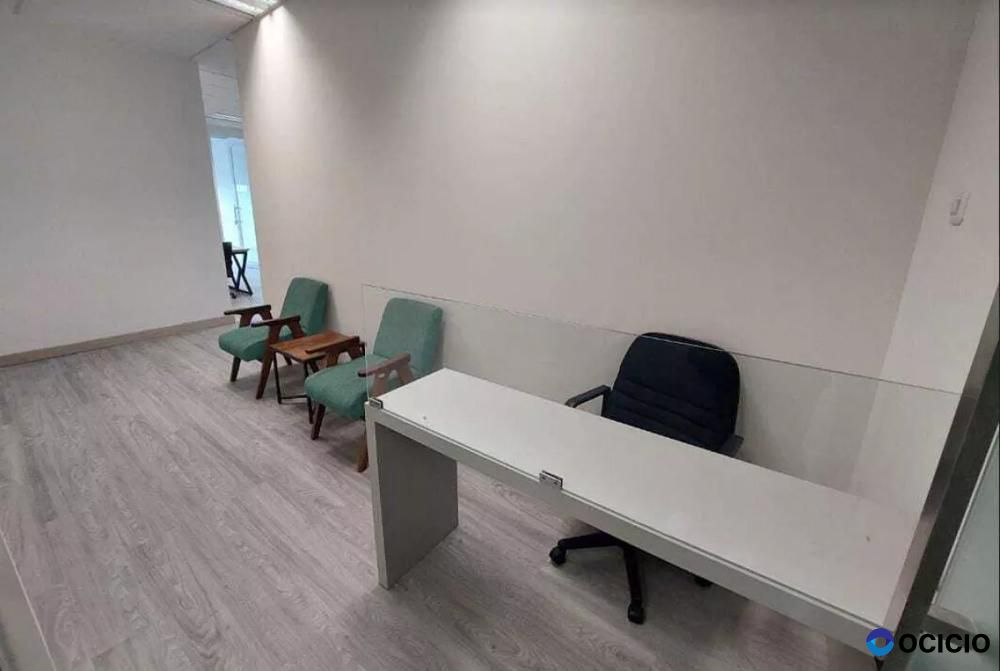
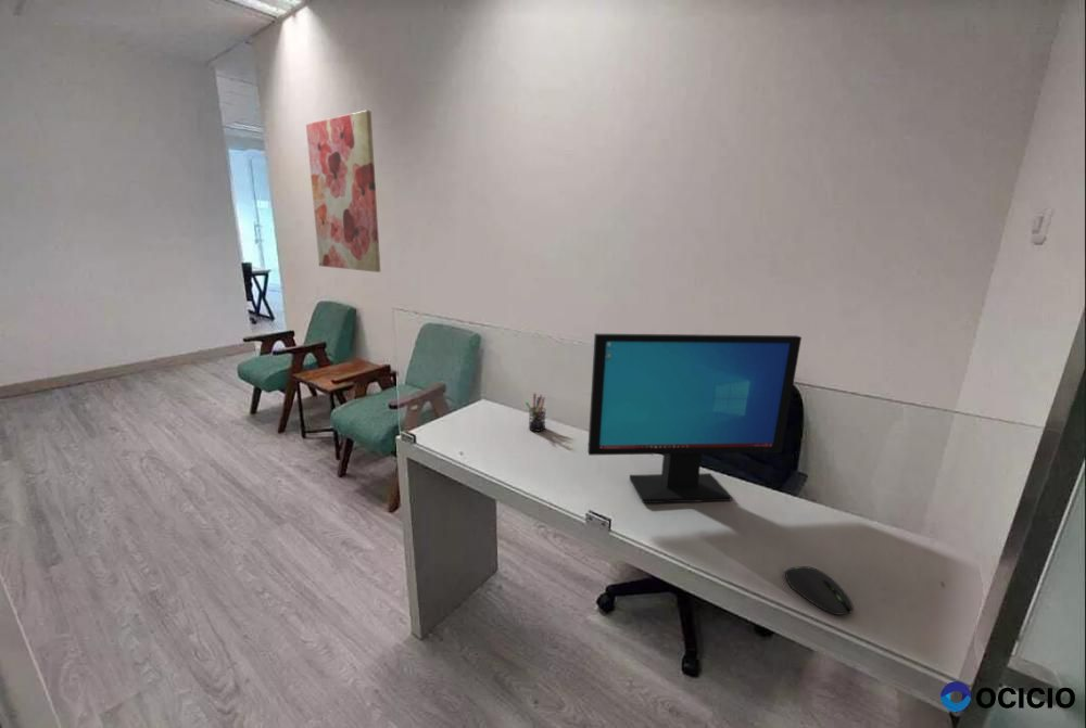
+ computer mouse [784,565,855,616]
+ computer monitor [586,333,803,505]
+ wall art [305,110,381,273]
+ pen holder [525,392,547,433]
